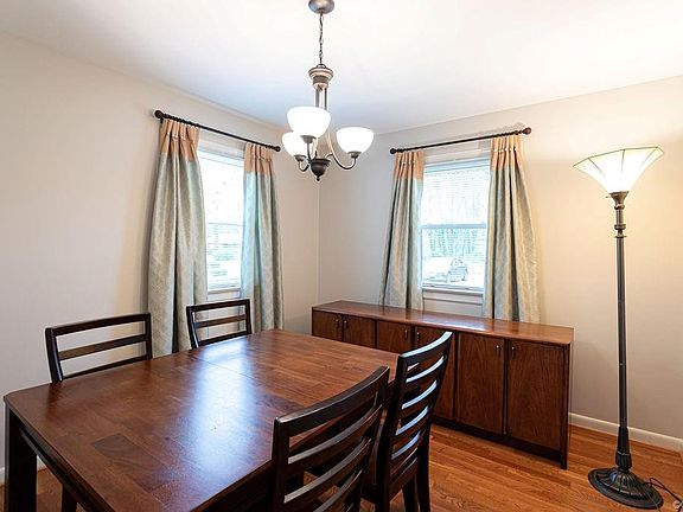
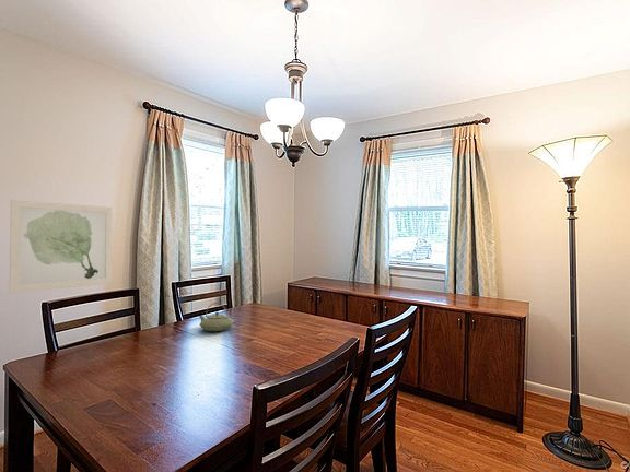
+ teapot [198,302,234,332]
+ wall art [9,199,113,294]
